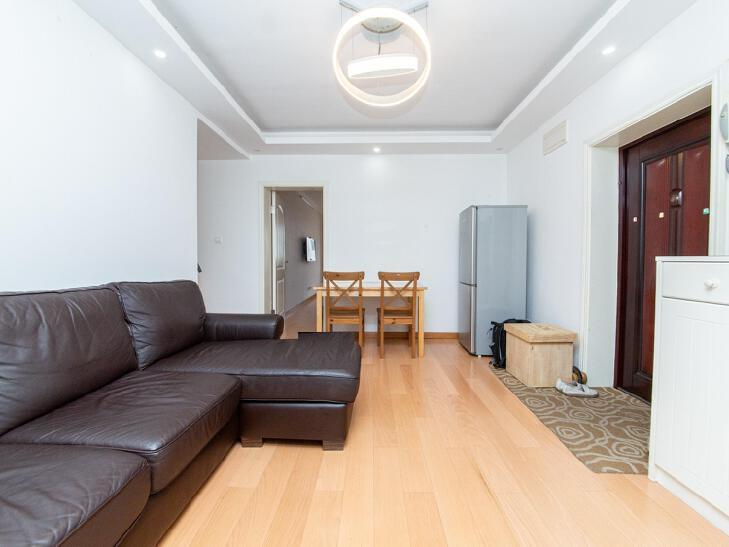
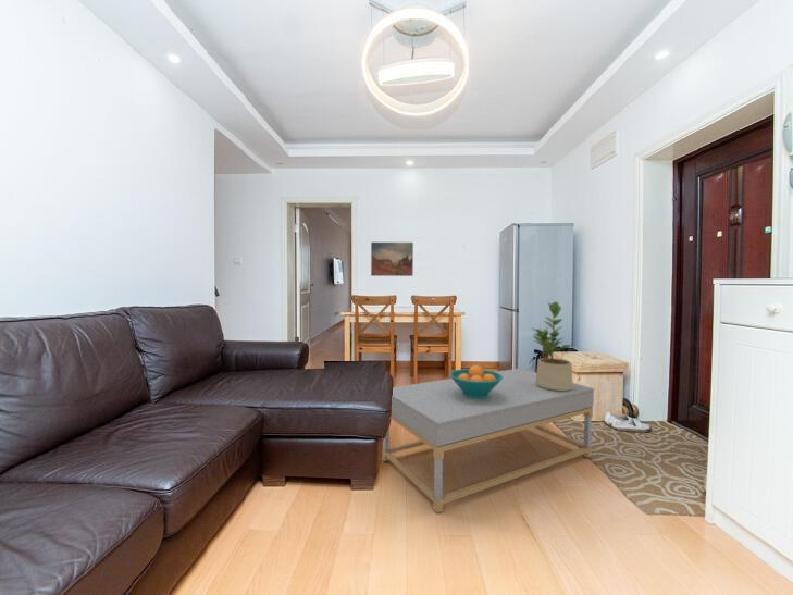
+ fruit bowl [448,364,503,399]
+ wall art [370,241,414,277]
+ coffee table [381,368,595,515]
+ potted plant [530,301,573,391]
